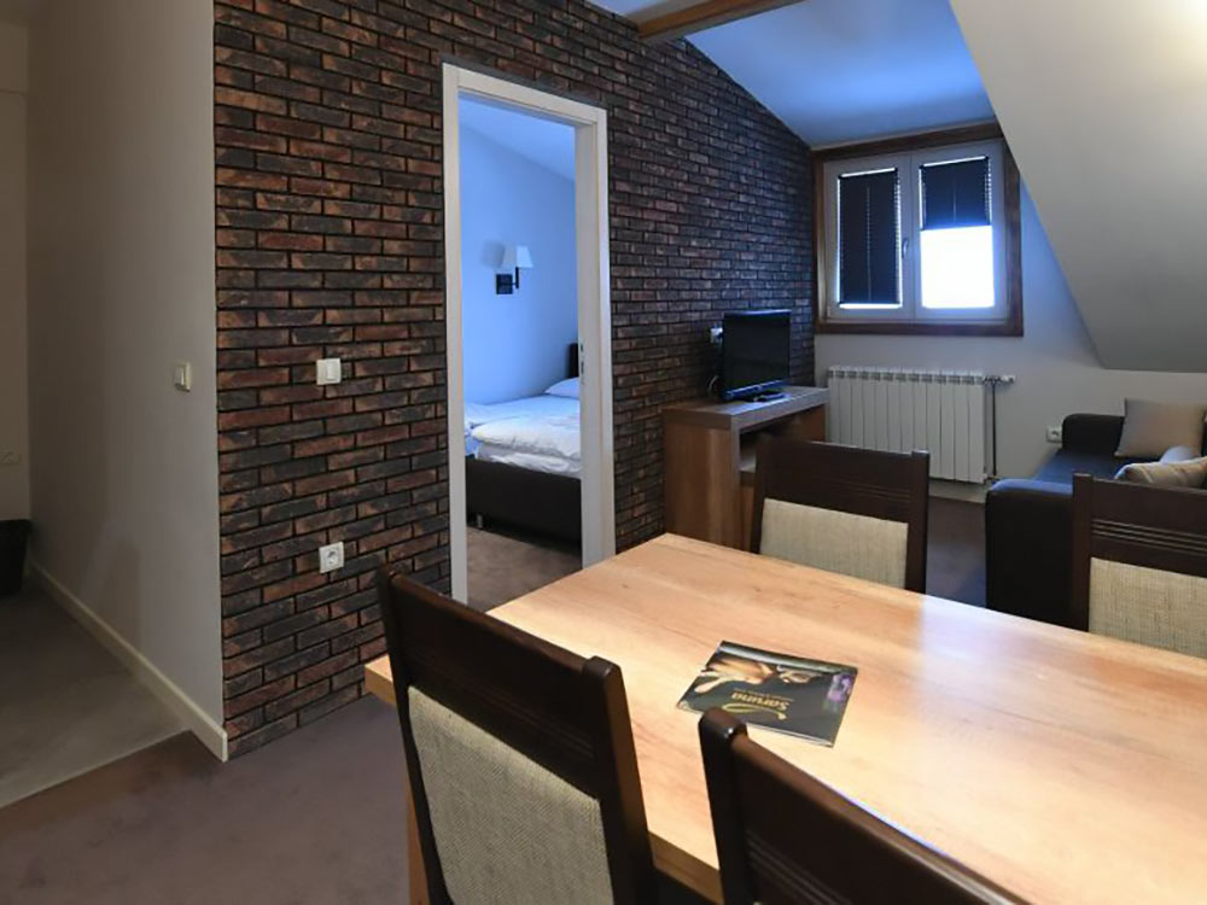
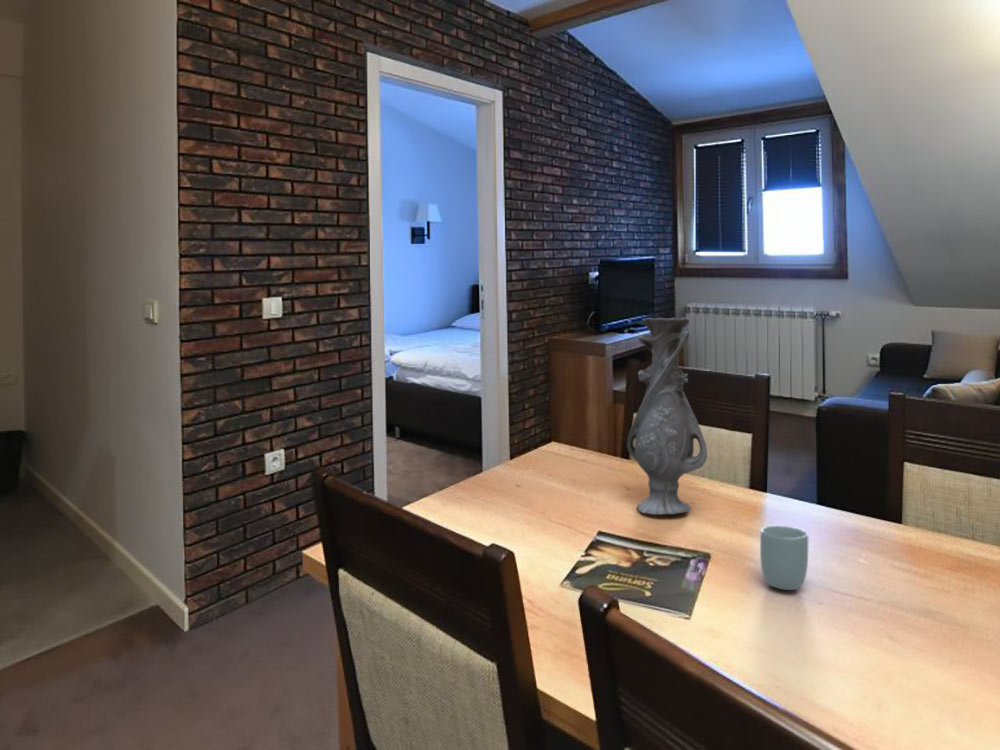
+ vase [626,317,708,515]
+ cup [759,525,809,591]
